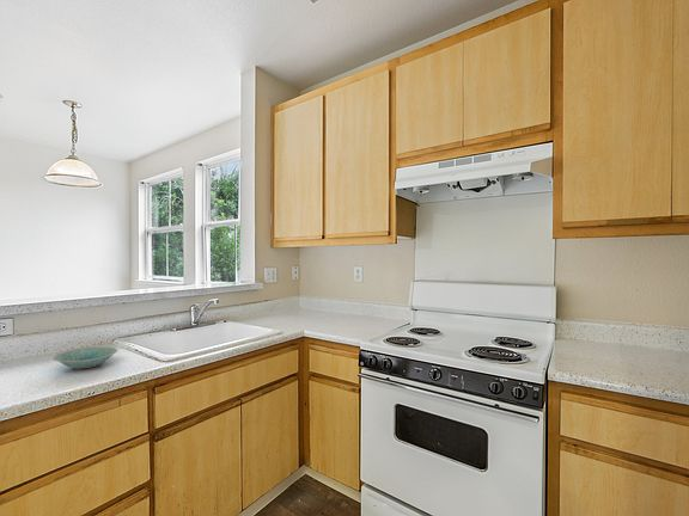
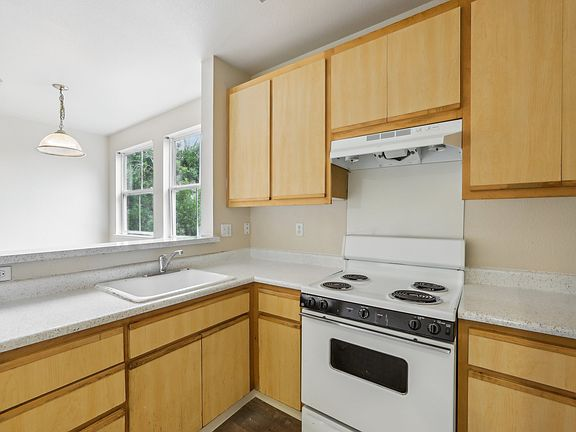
- bowl [51,345,118,369]
